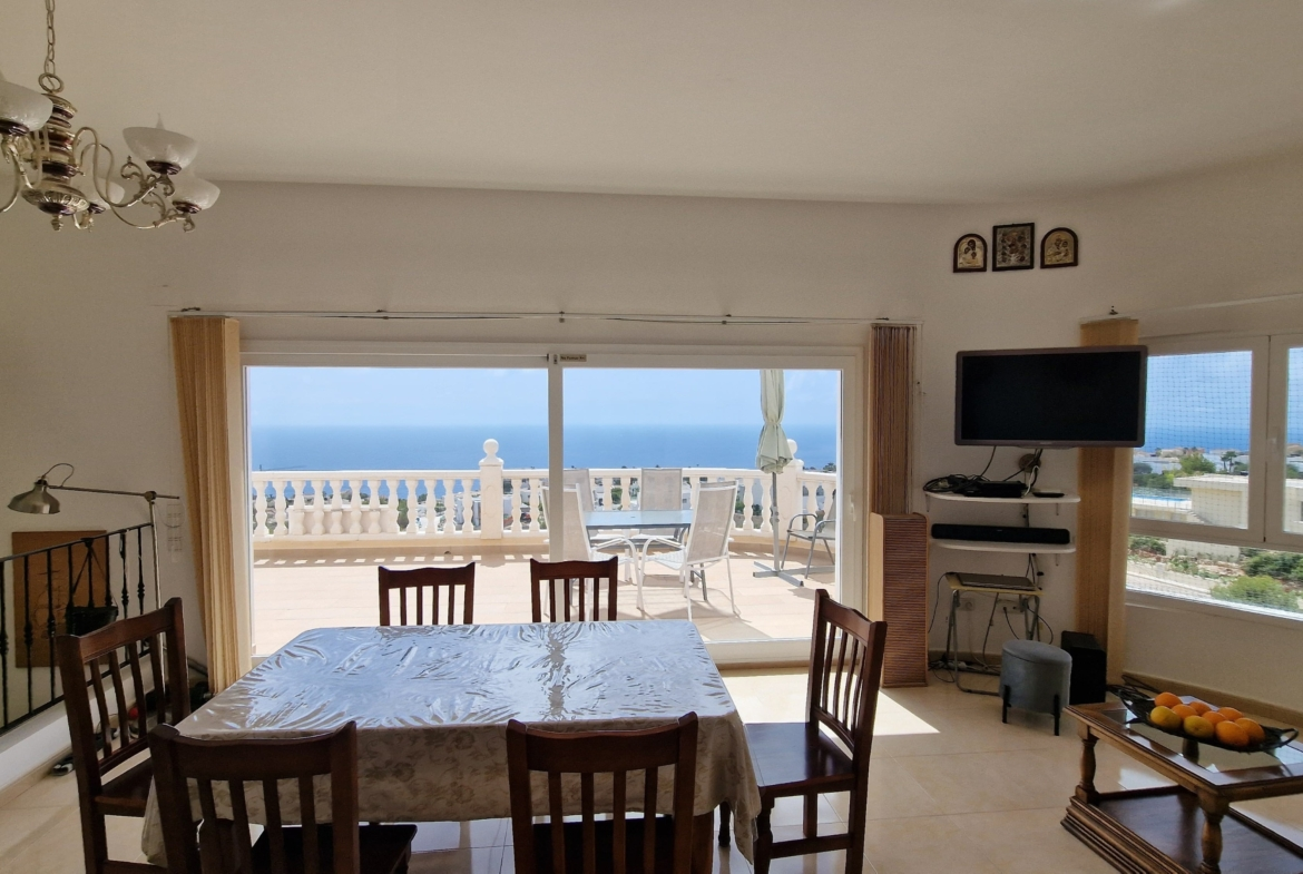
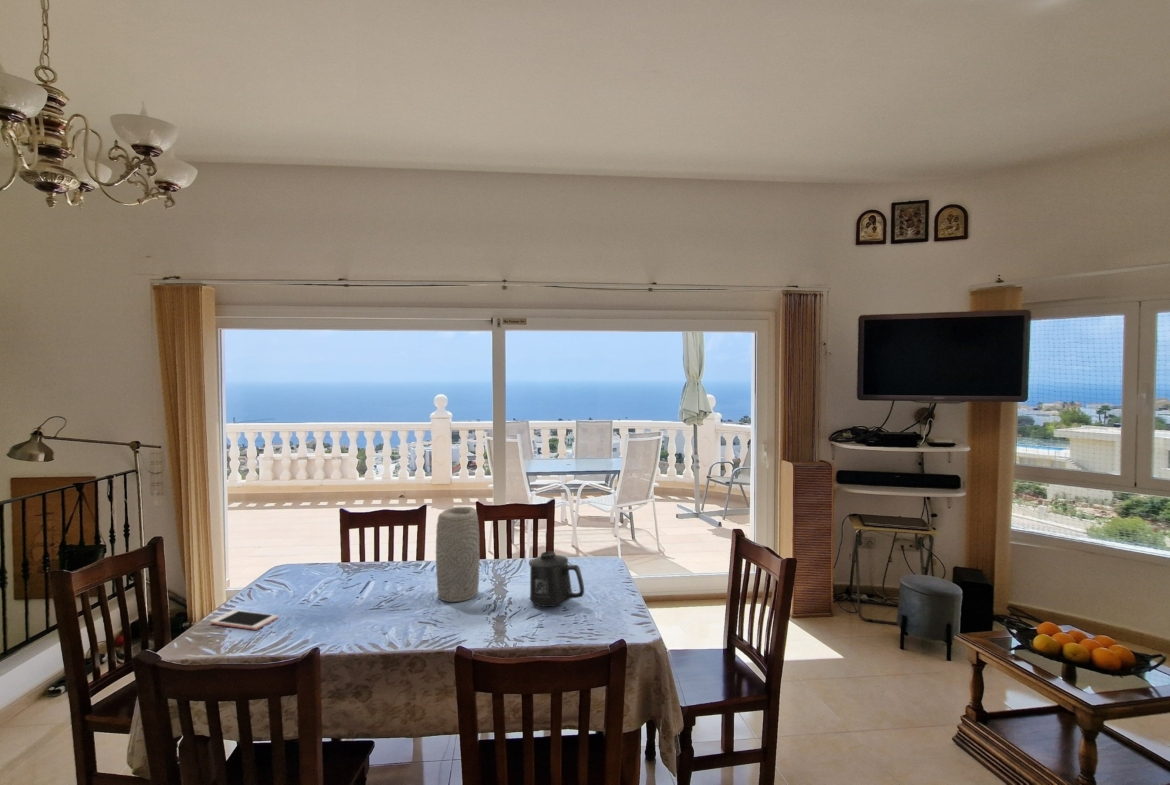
+ cell phone [209,609,279,631]
+ vase [435,506,481,603]
+ mug [528,550,585,608]
